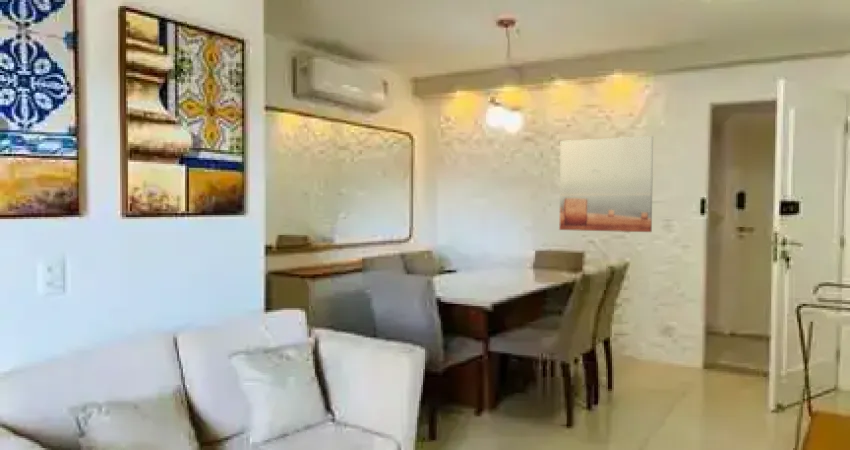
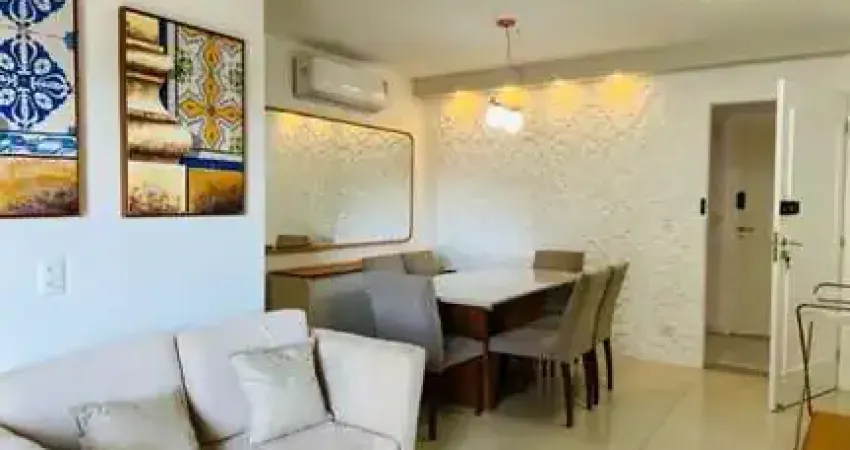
- wall art [558,135,654,233]
